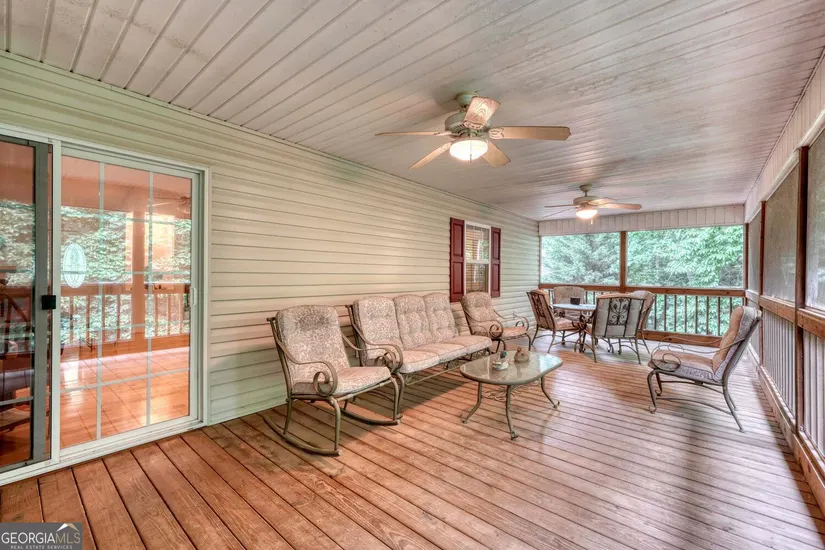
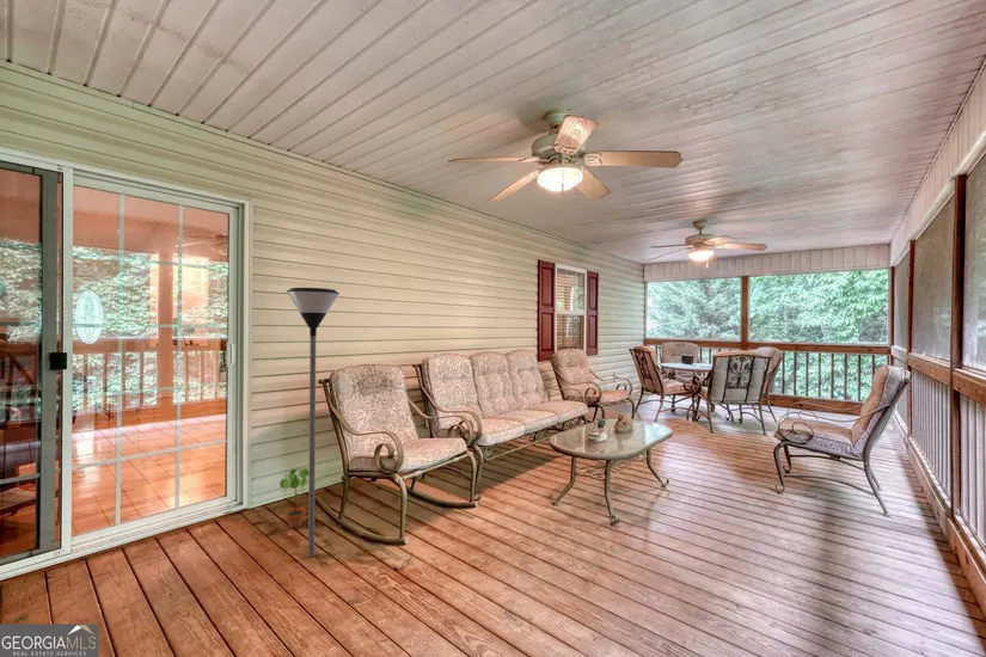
+ potted plant [278,466,310,529]
+ floor lamp [286,287,341,558]
